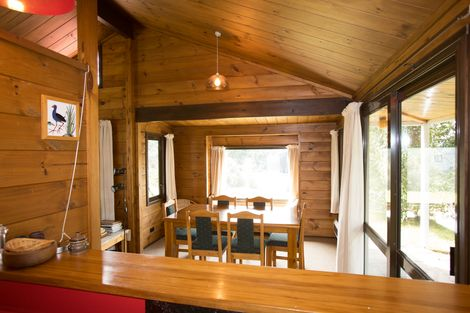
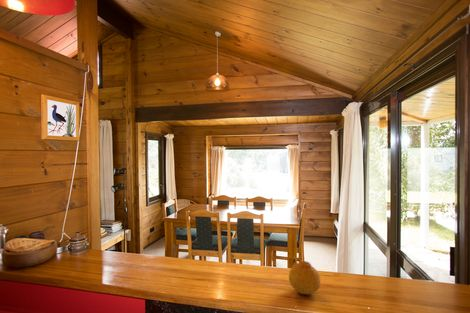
+ fruit [288,260,322,296]
